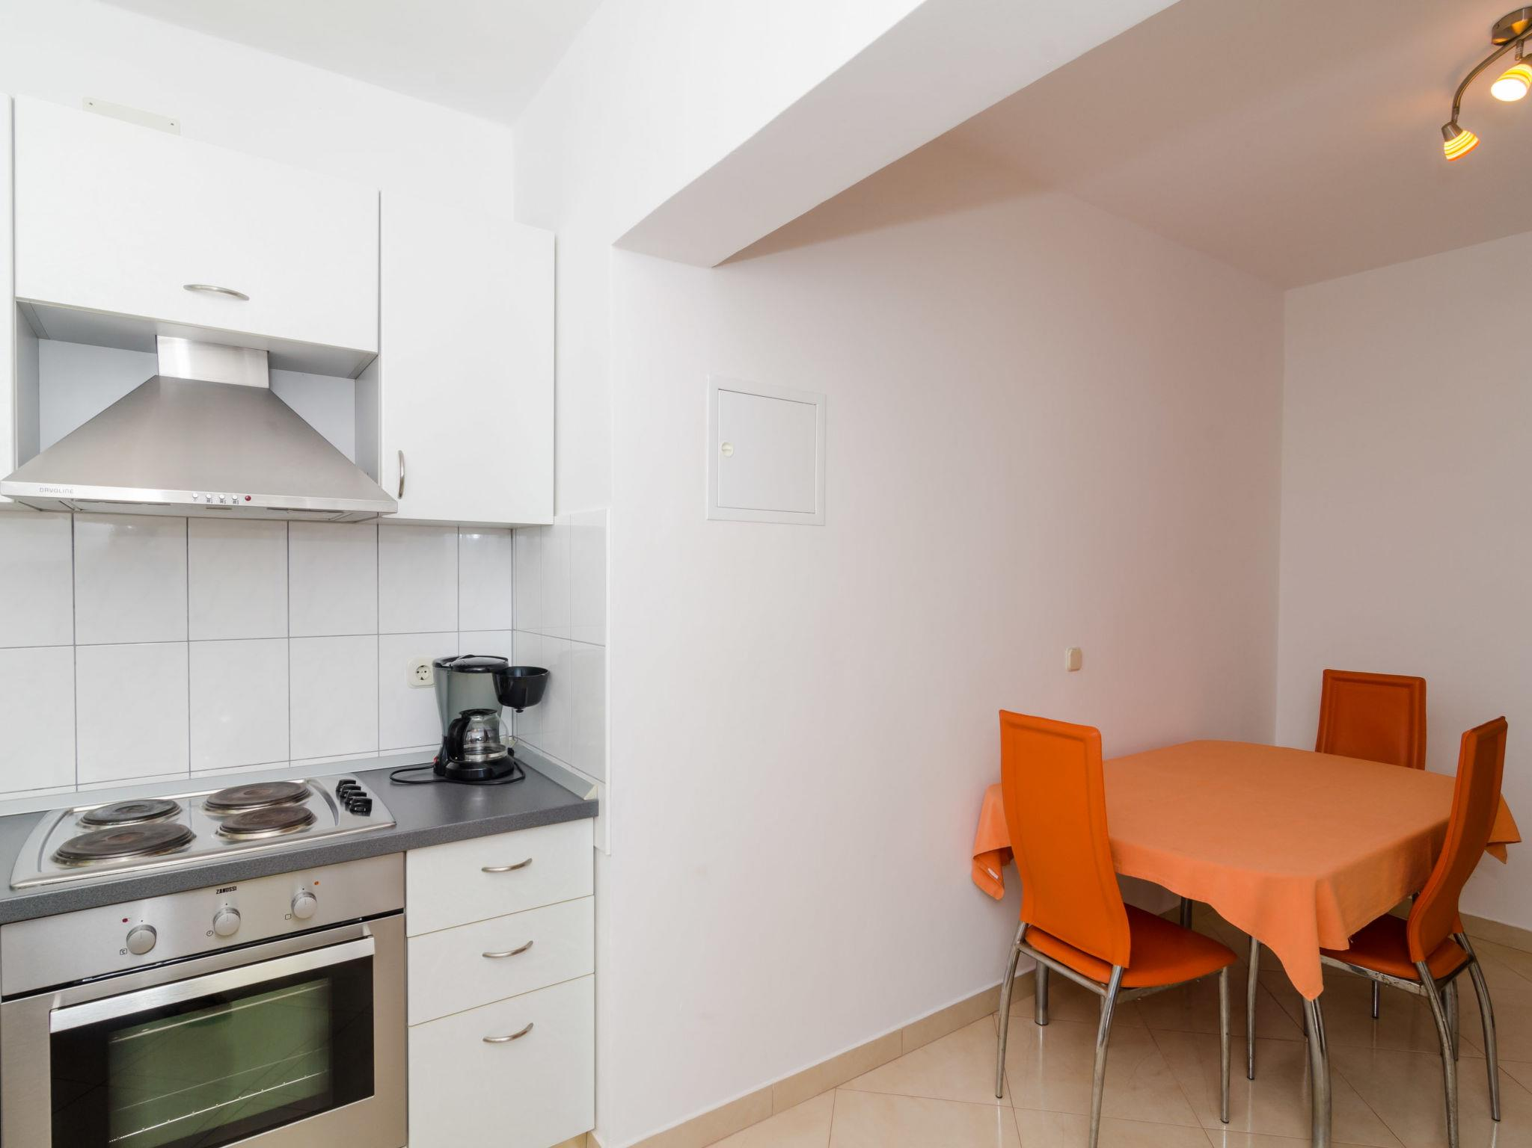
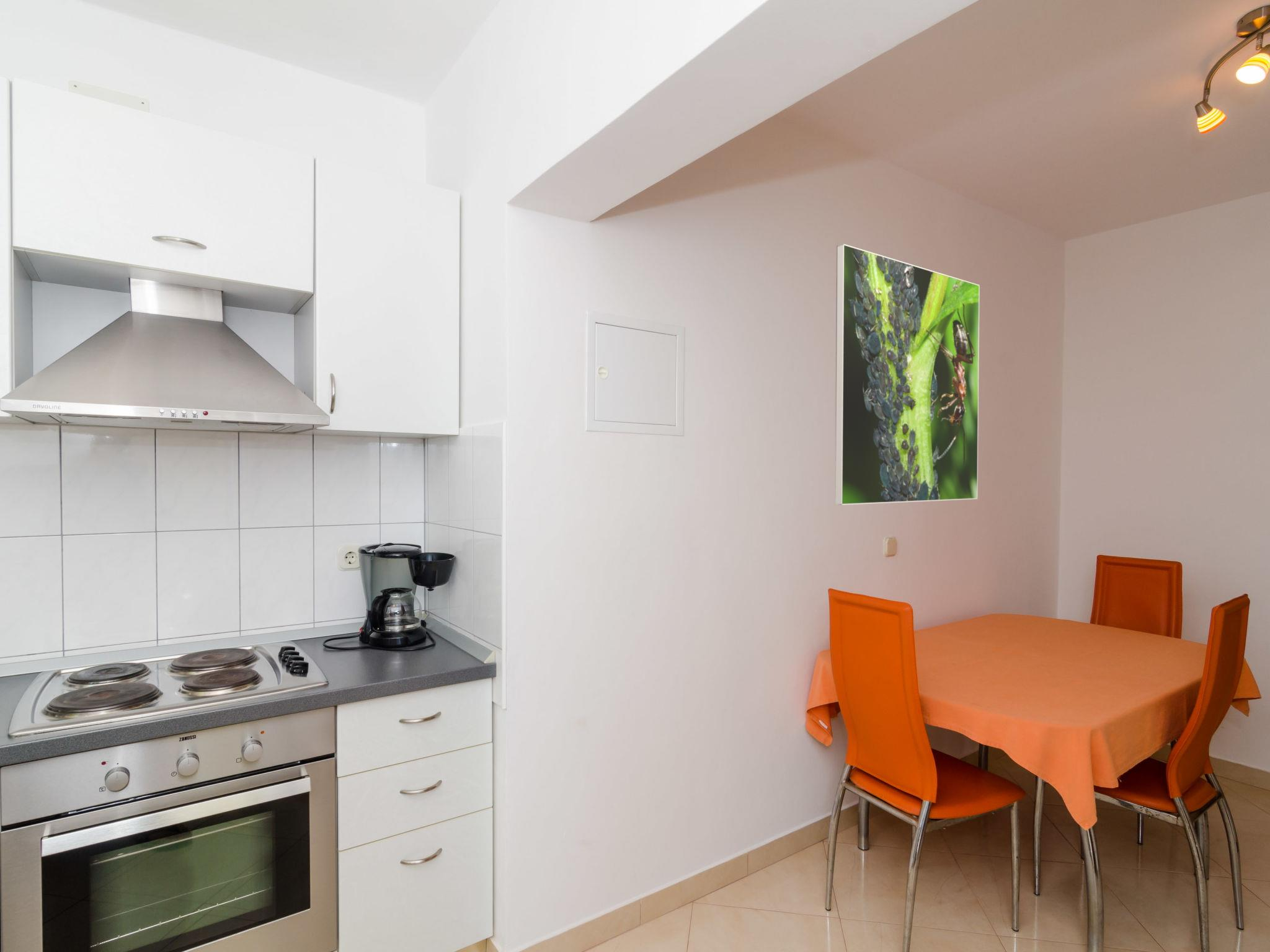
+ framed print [834,244,980,506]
